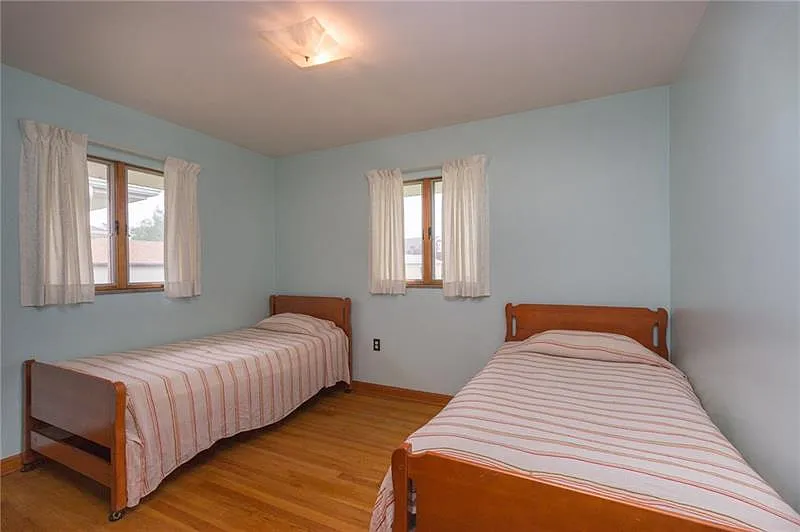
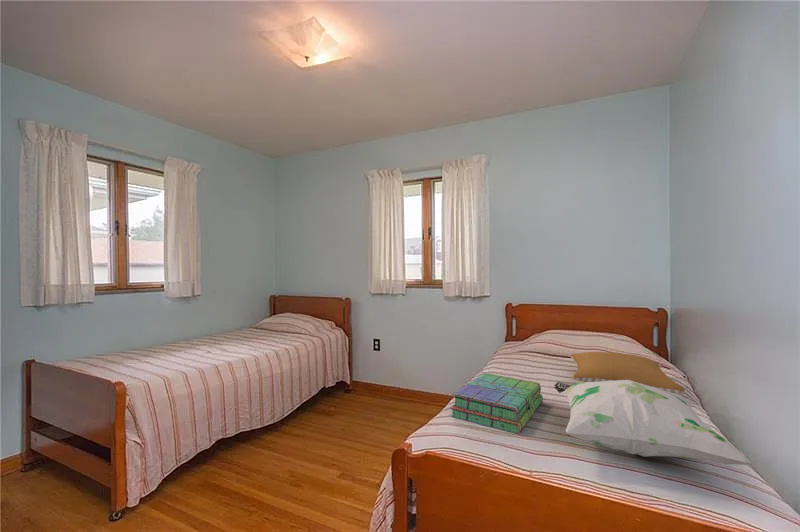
+ pillow [570,351,686,394]
+ stack of books [449,372,544,436]
+ decorative pillow [553,380,752,466]
